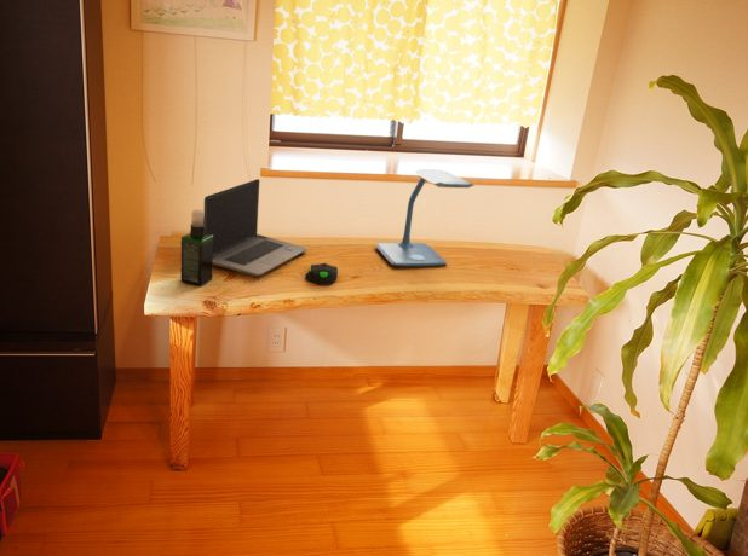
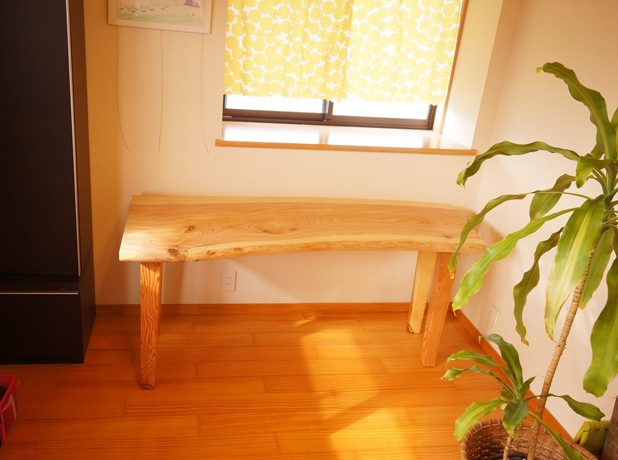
- spray bottle [179,209,214,288]
- desk lamp [374,168,476,267]
- laptop computer [203,178,309,277]
- computer mouse [304,262,339,286]
